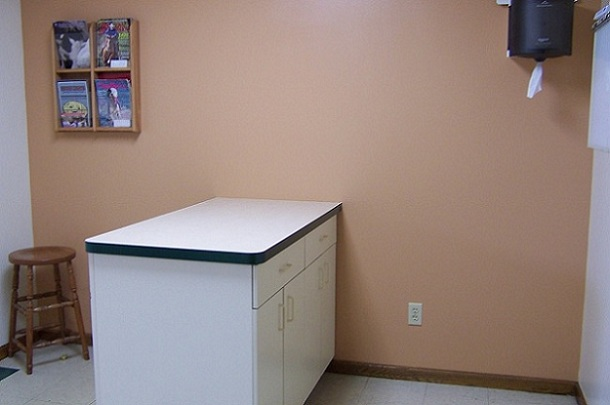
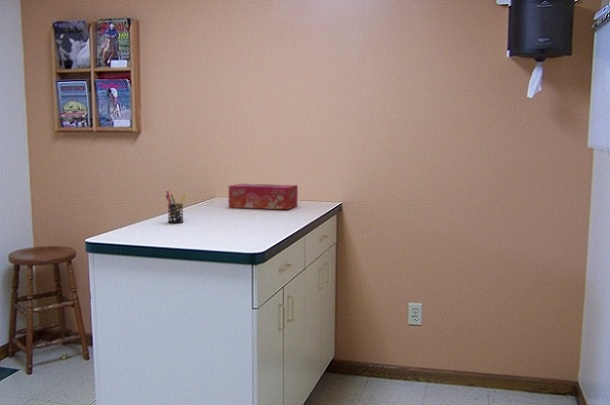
+ pen holder [165,190,187,224]
+ tissue box [228,183,299,210]
